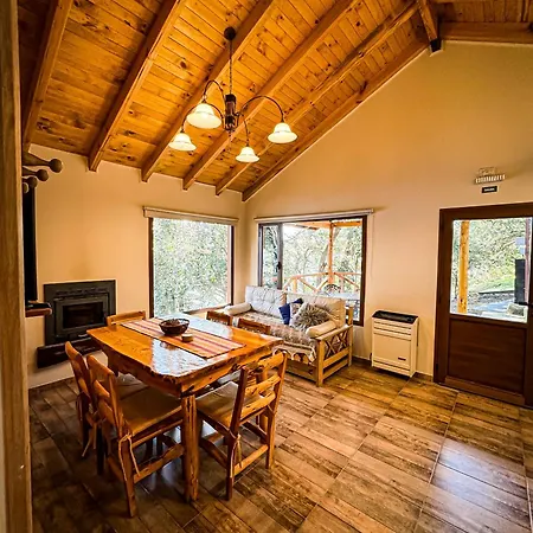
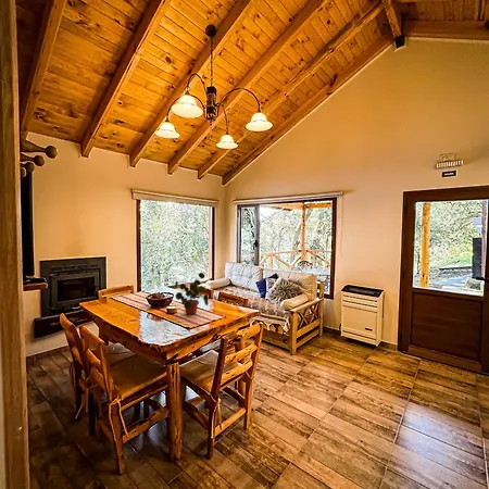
+ potted plant [174,272,210,315]
